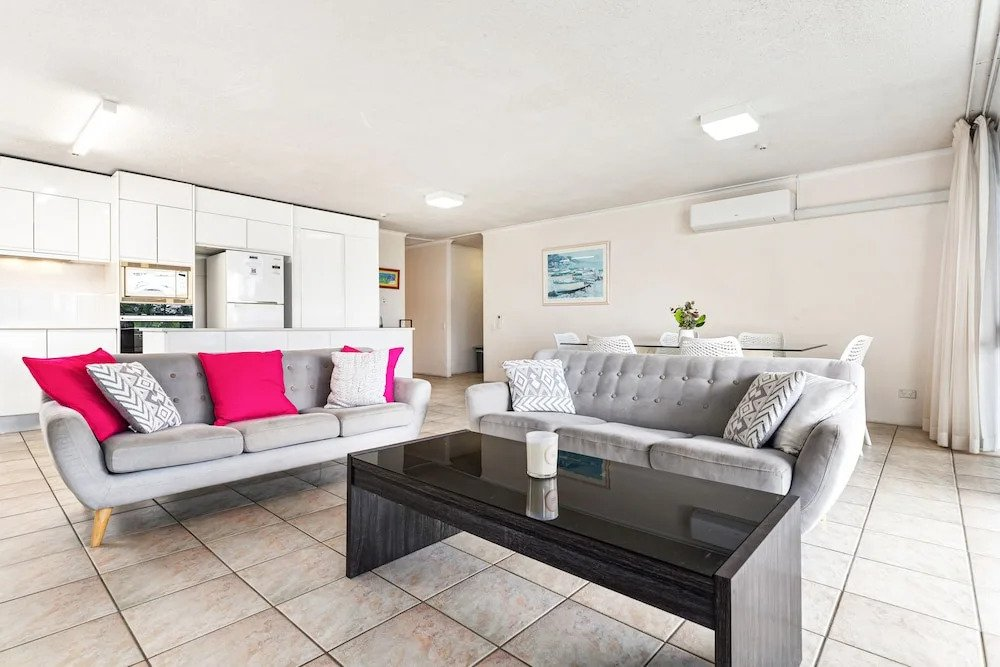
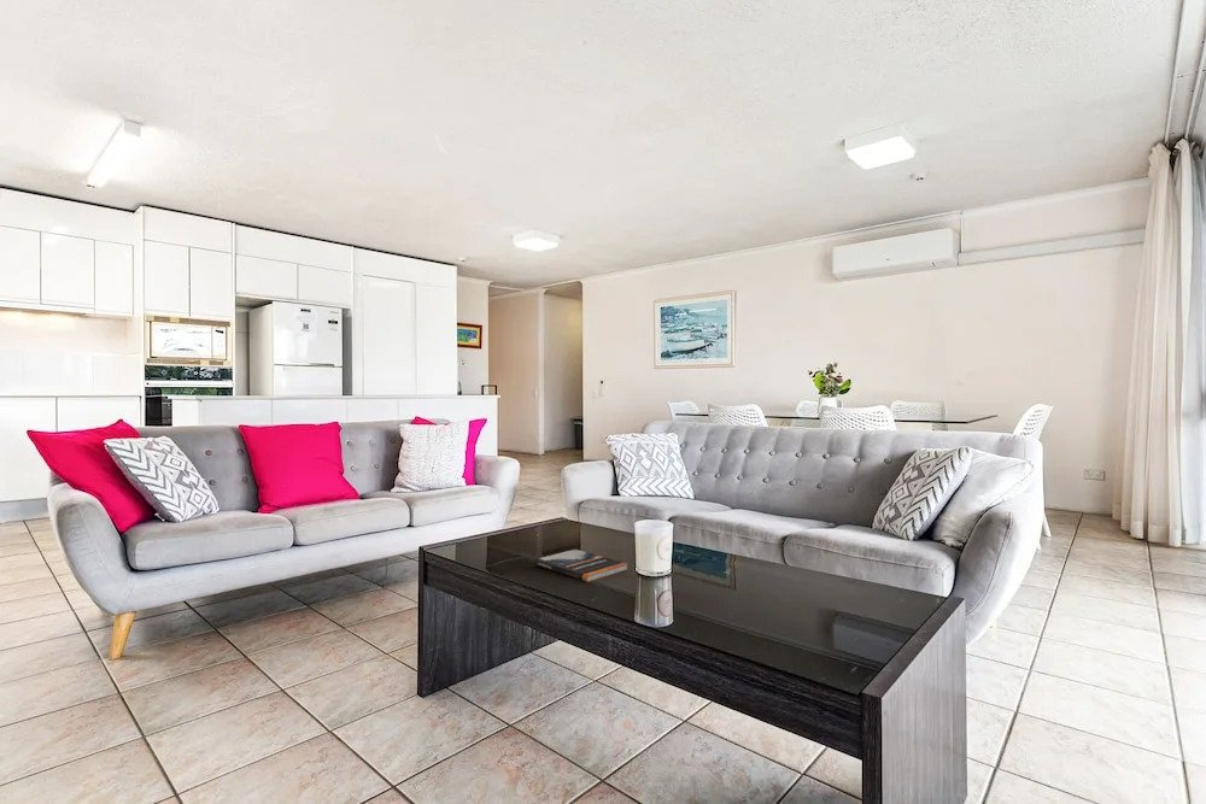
+ book [533,548,628,583]
